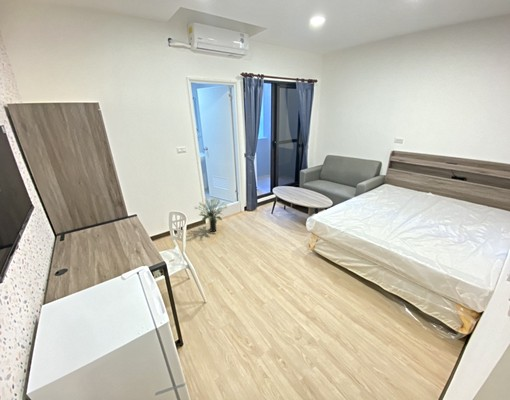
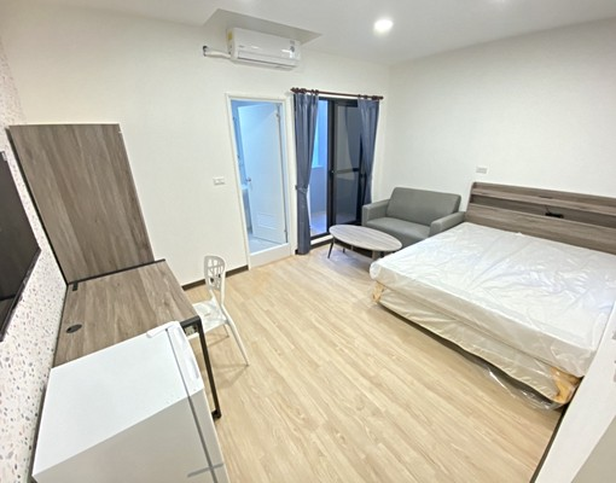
- potted plant [194,197,229,233]
